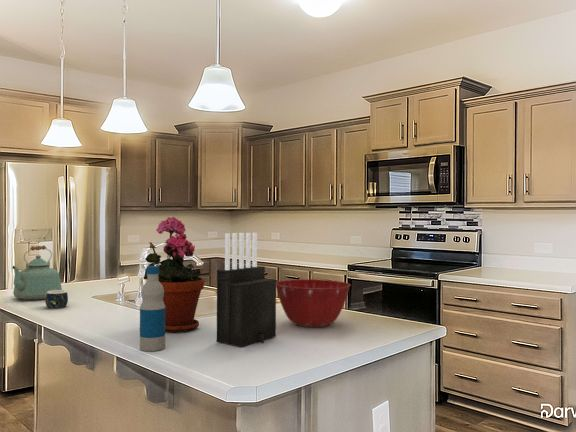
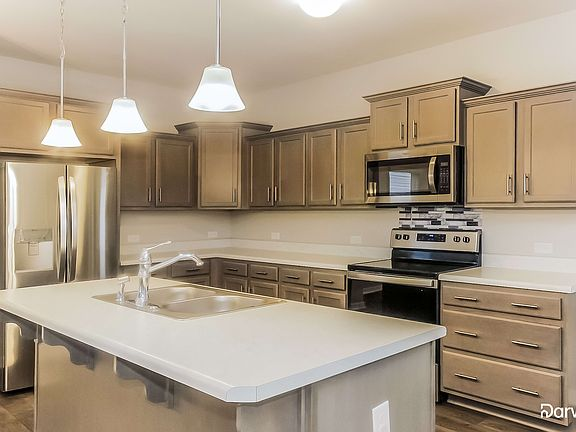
- kettle [12,245,63,301]
- mixing bowl [276,278,351,328]
- knife block [216,232,277,348]
- mug [44,289,69,310]
- bottle [139,265,166,352]
- potted plant [142,216,205,333]
